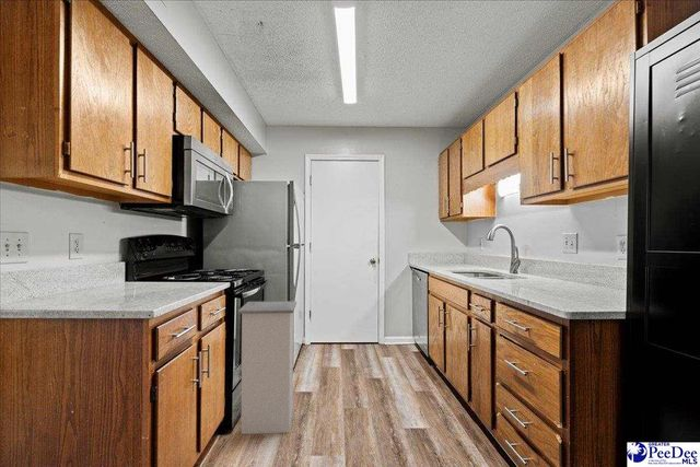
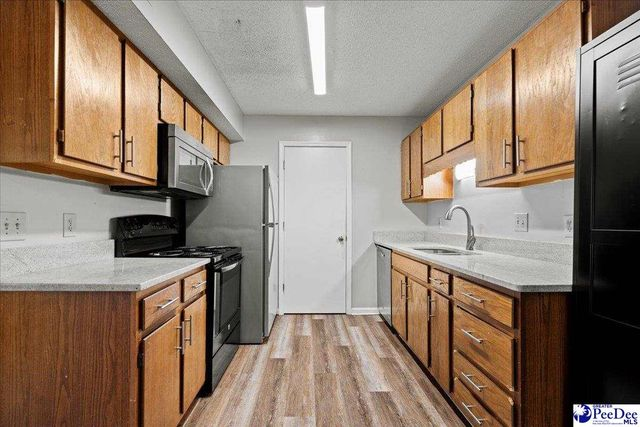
- trash can [237,300,298,435]
